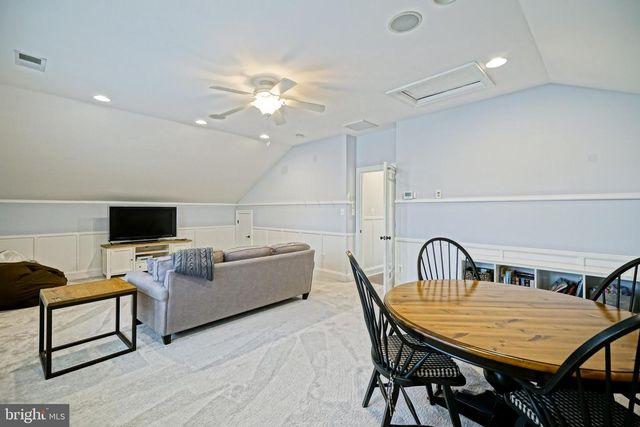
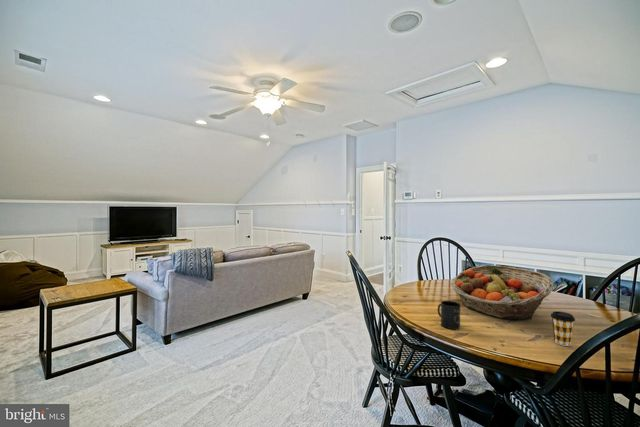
+ coffee cup [550,310,576,347]
+ mug [437,300,461,330]
+ fruit basket [450,264,555,320]
